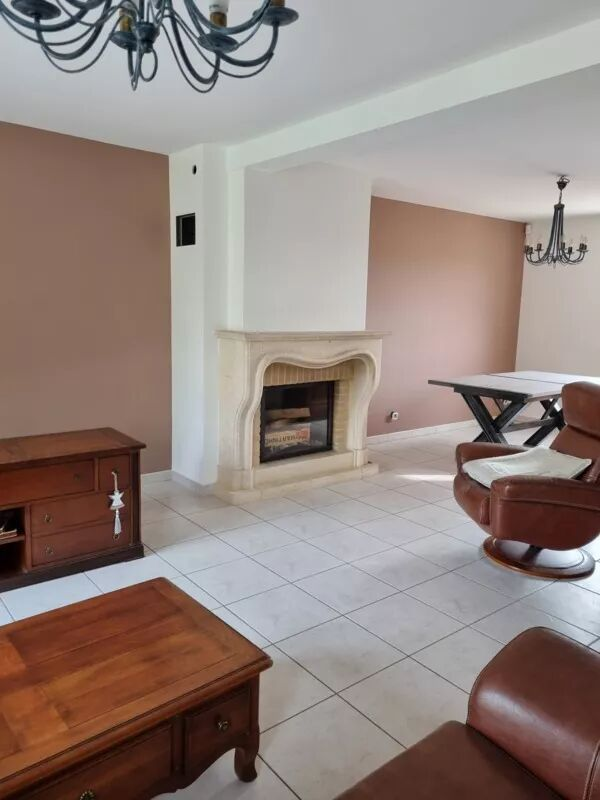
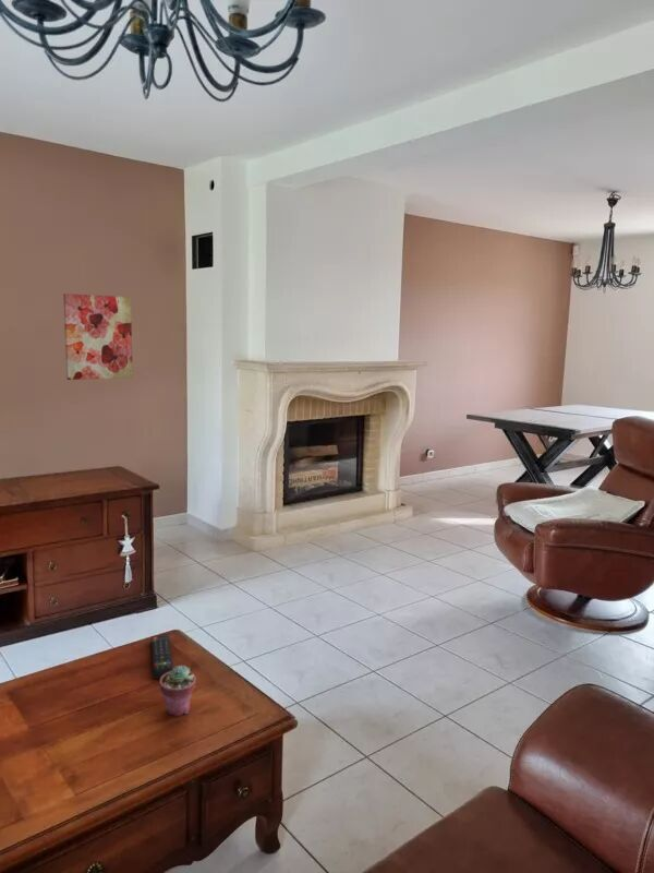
+ wall art [62,292,134,381]
+ remote control [150,634,173,680]
+ potted succulent [158,665,197,717]
